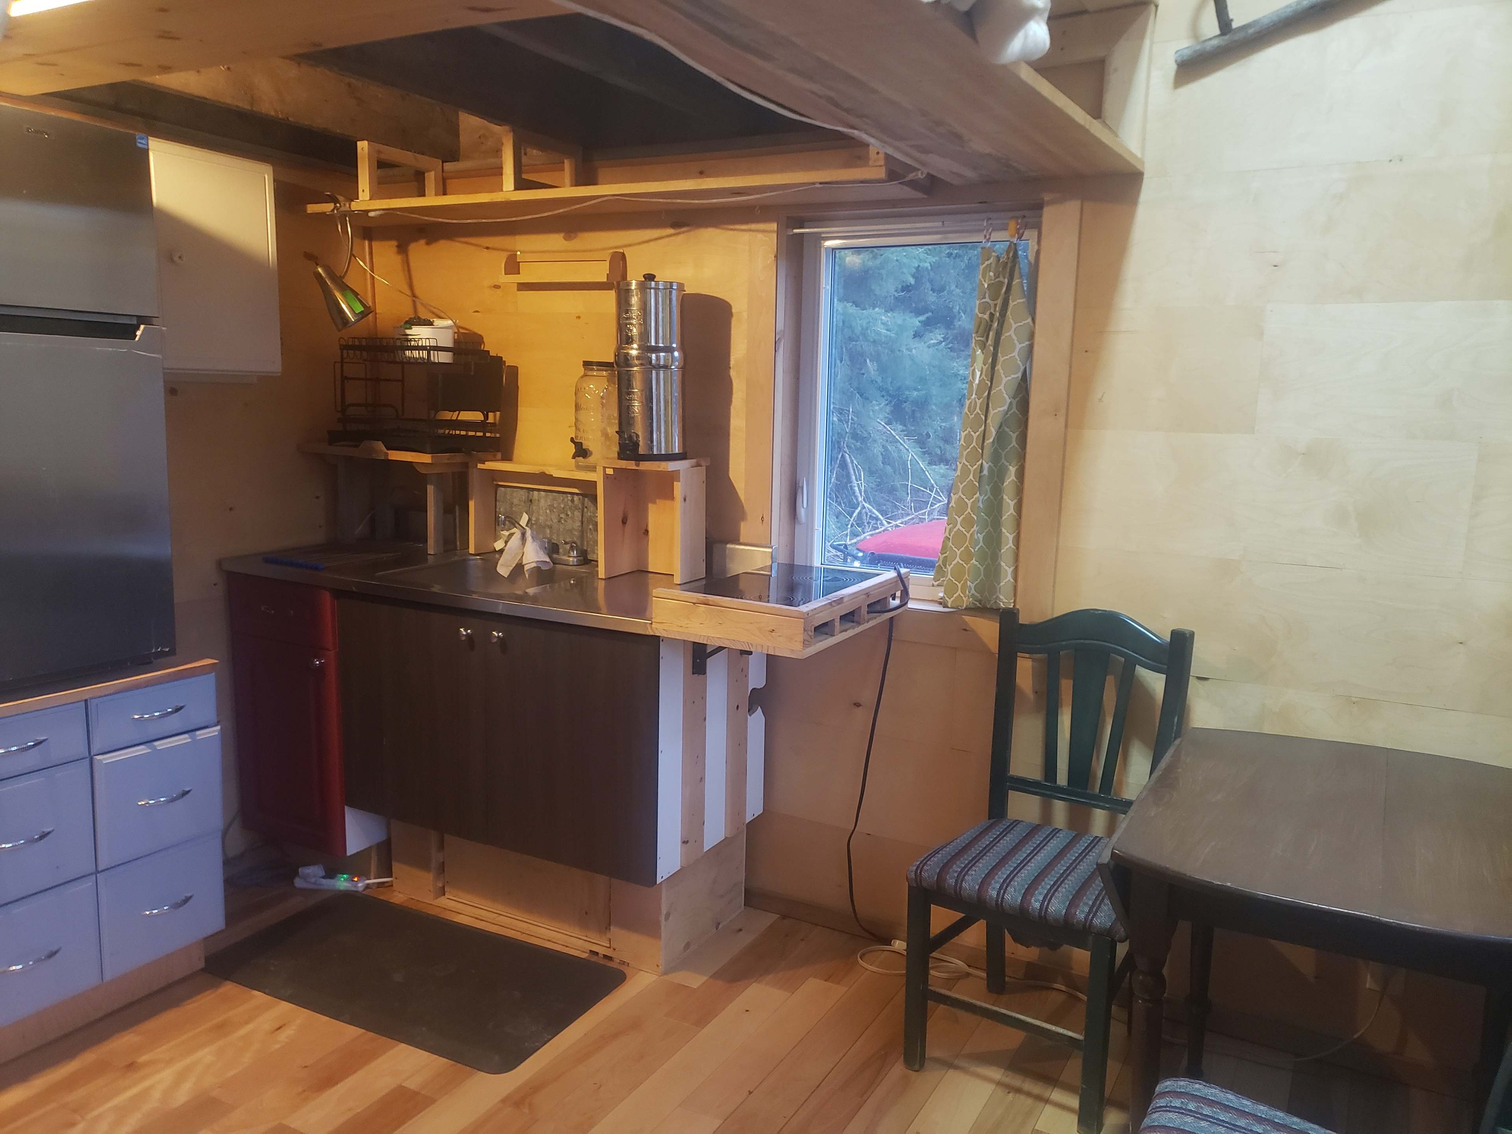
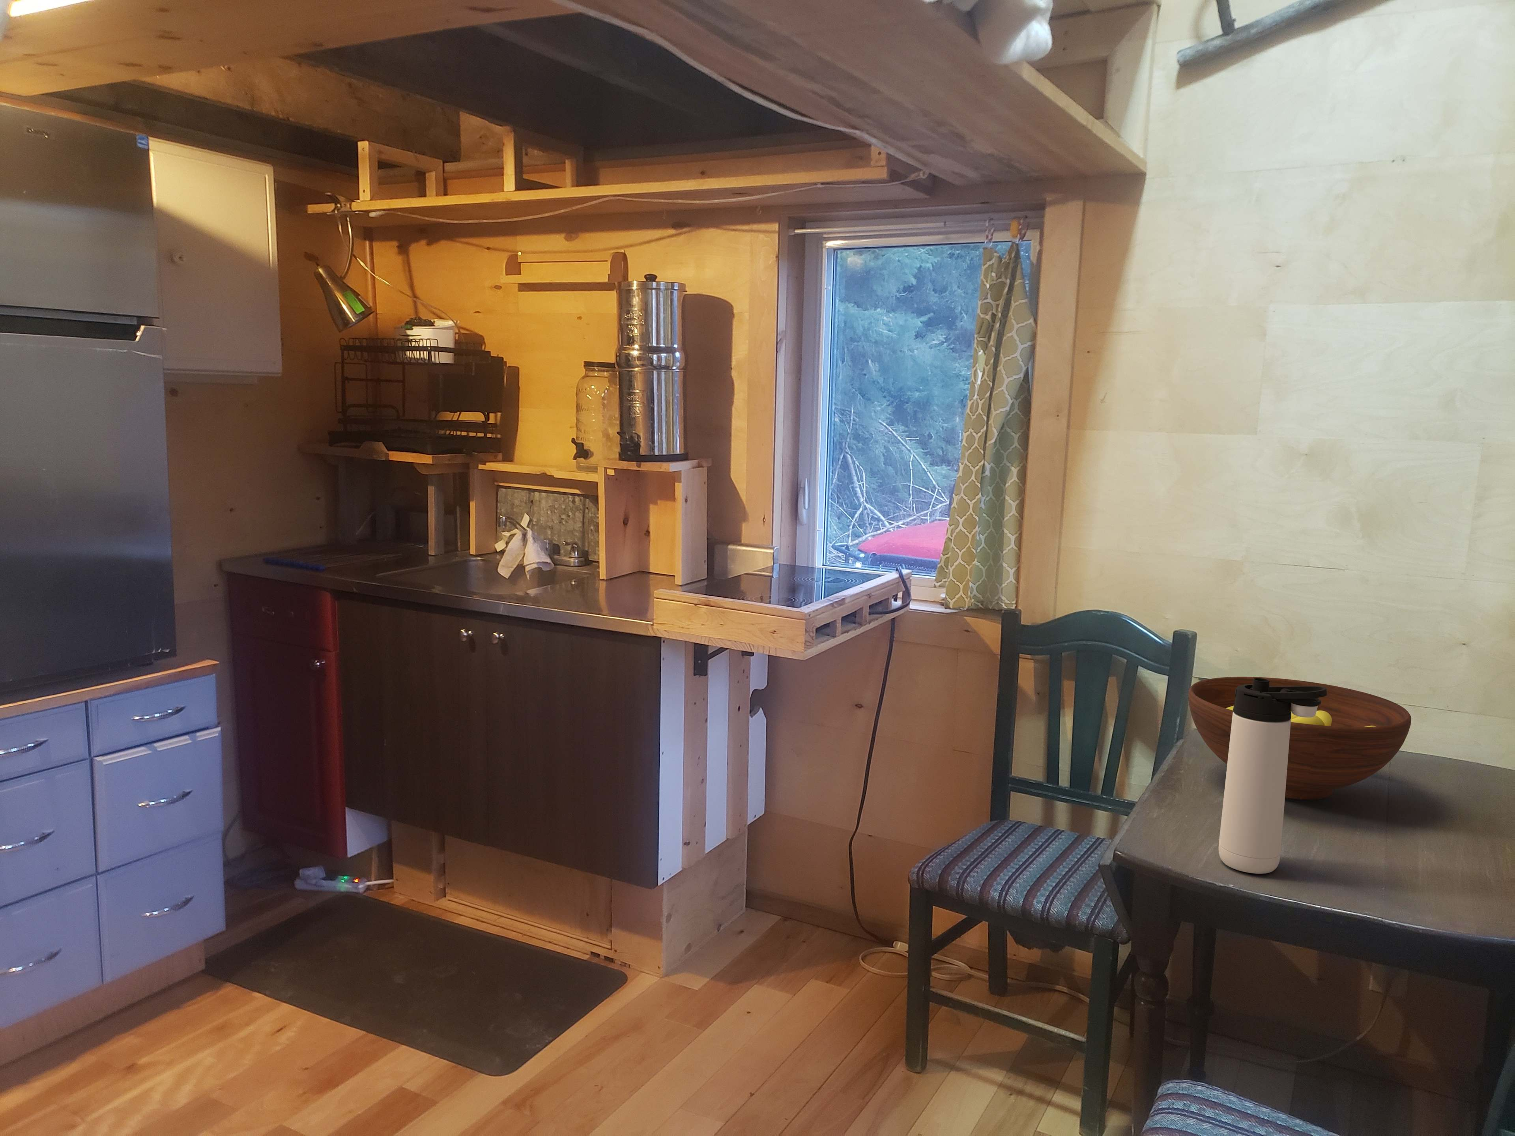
+ fruit bowl [1188,677,1411,799]
+ thermos bottle [1218,678,1328,875]
